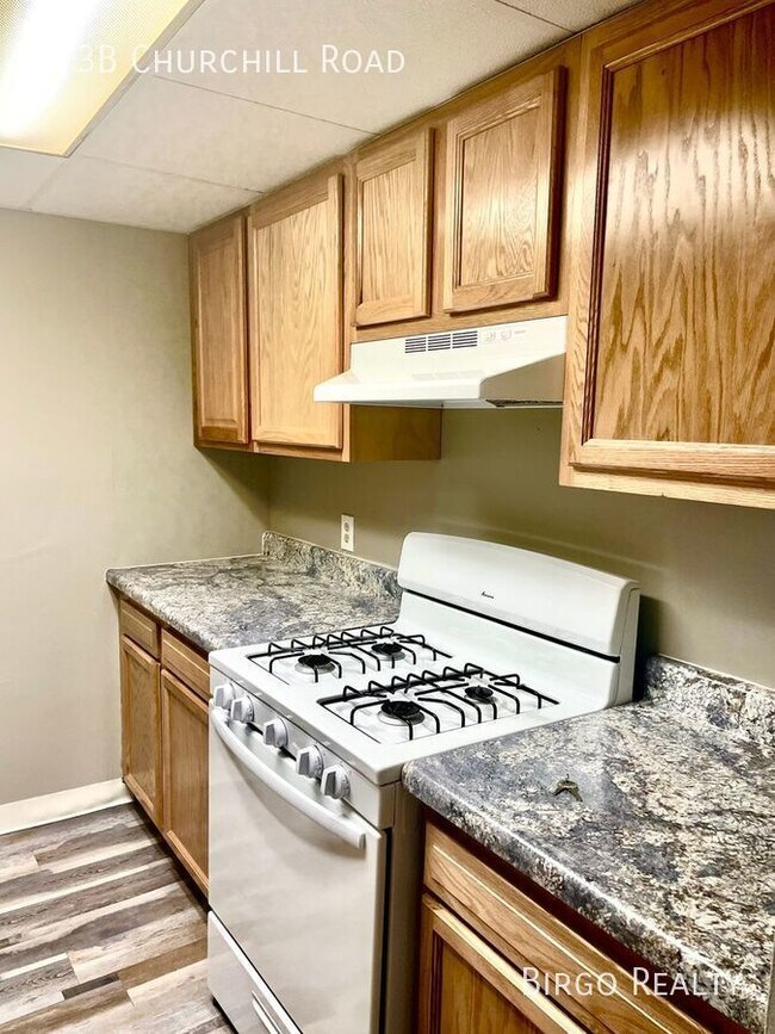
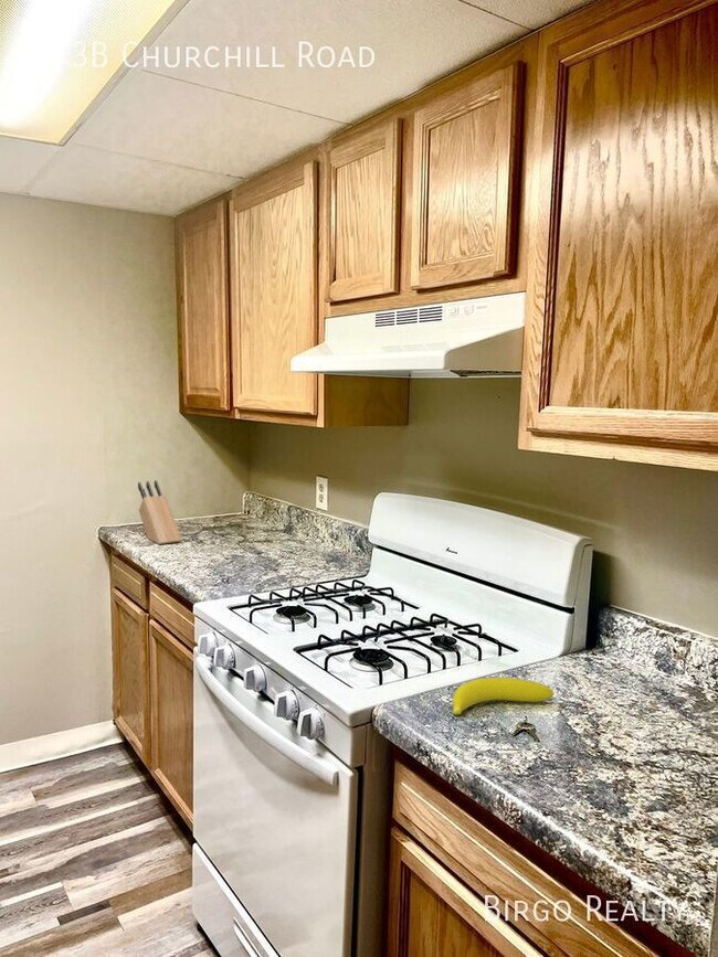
+ banana [452,677,555,715]
+ knife block [137,479,183,545]
